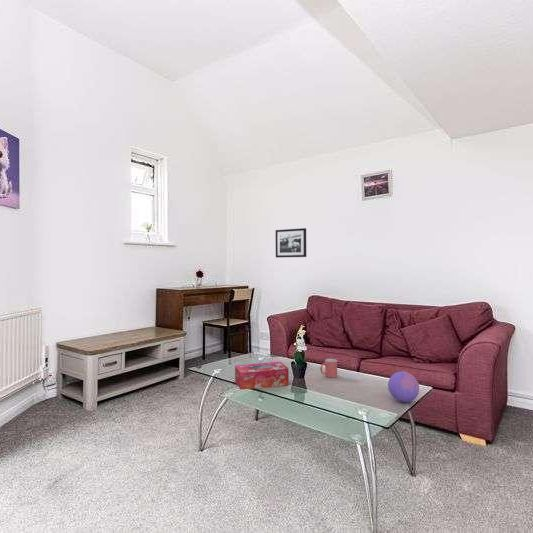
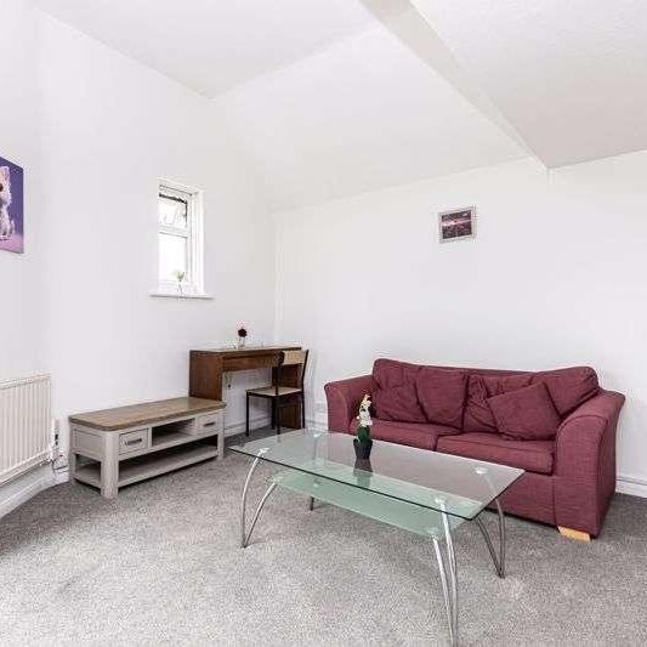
- picture frame [275,227,307,258]
- mug [319,358,338,378]
- decorative ball [387,371,420,403]
- tissue box [234,361,290,390]
